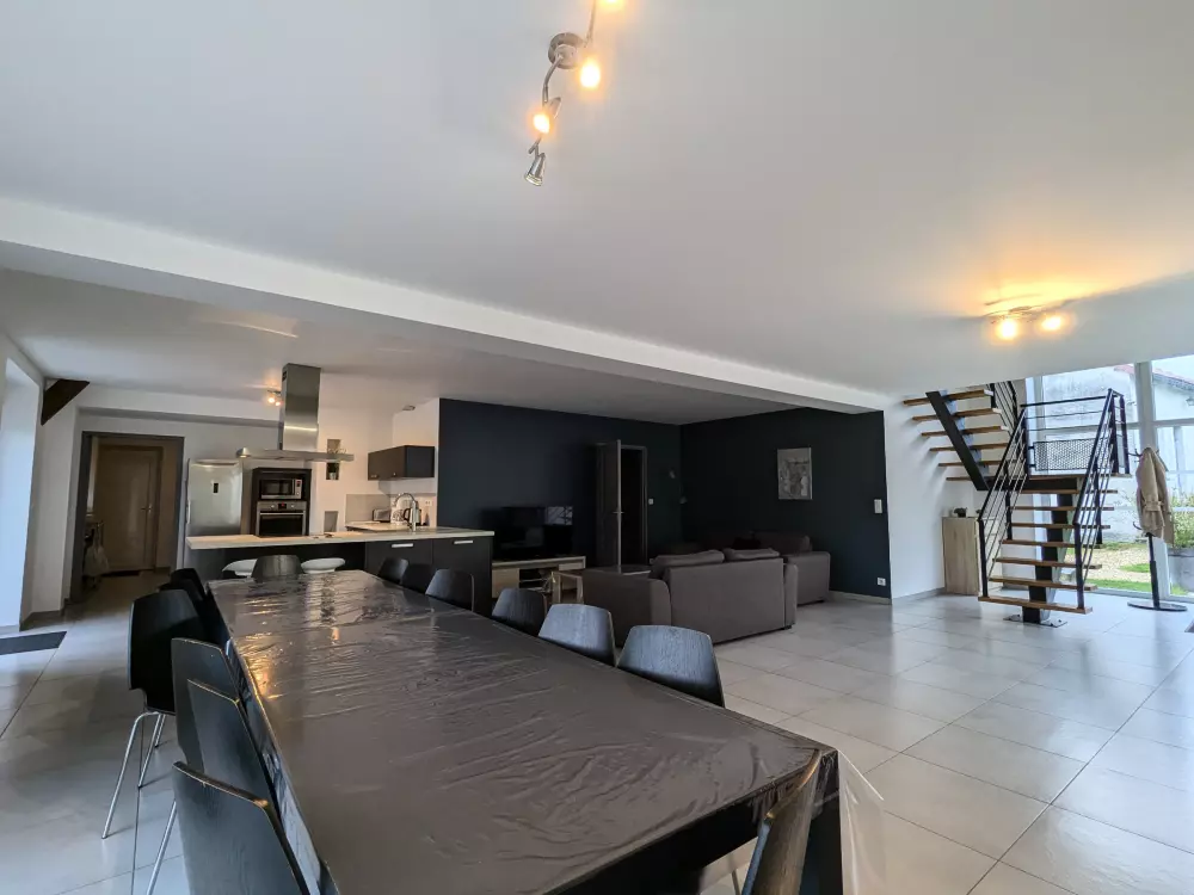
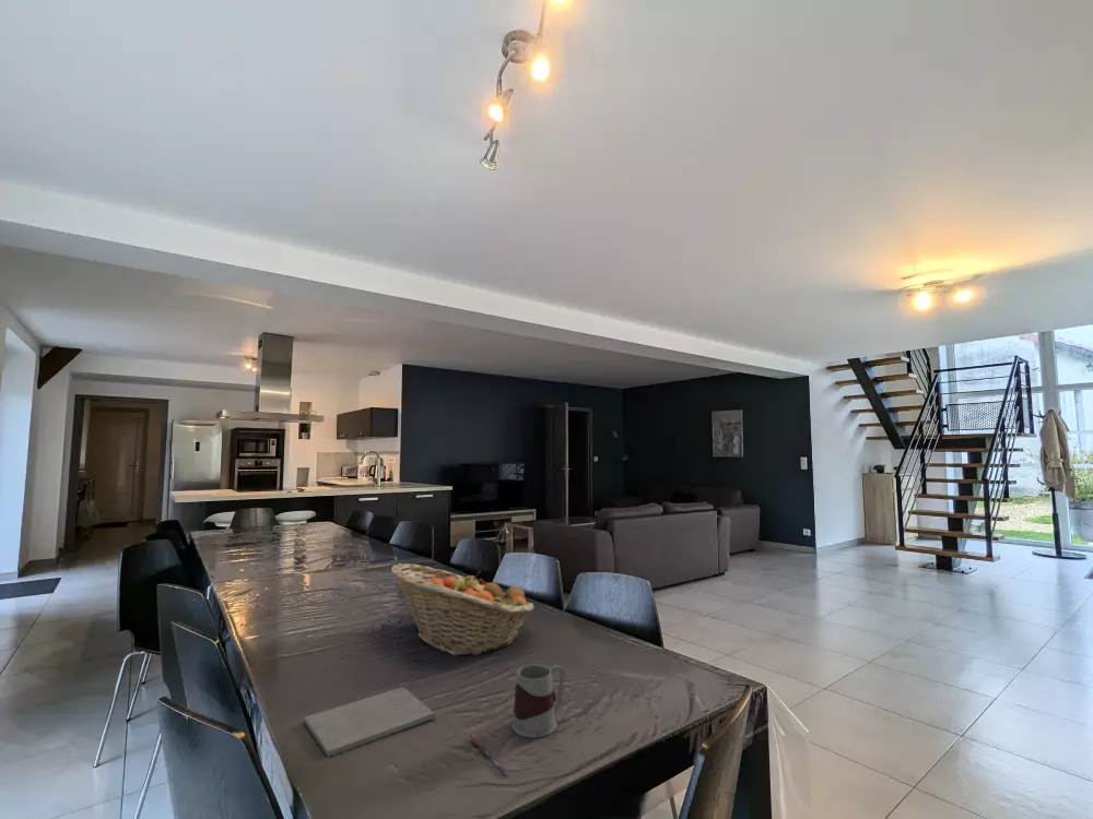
+ notepad [304,686,436,758]
+ mug [510,664,566,739]
+ pen [469,734,510,776]
+ fruit basket [390,562,536,656]
